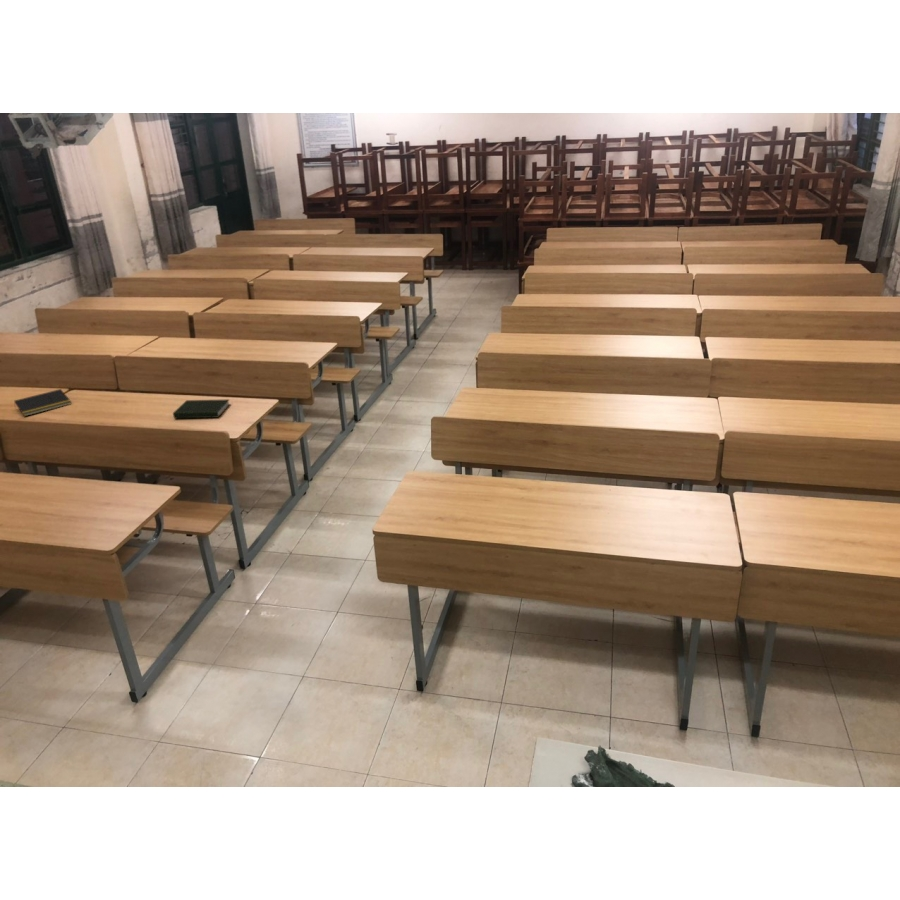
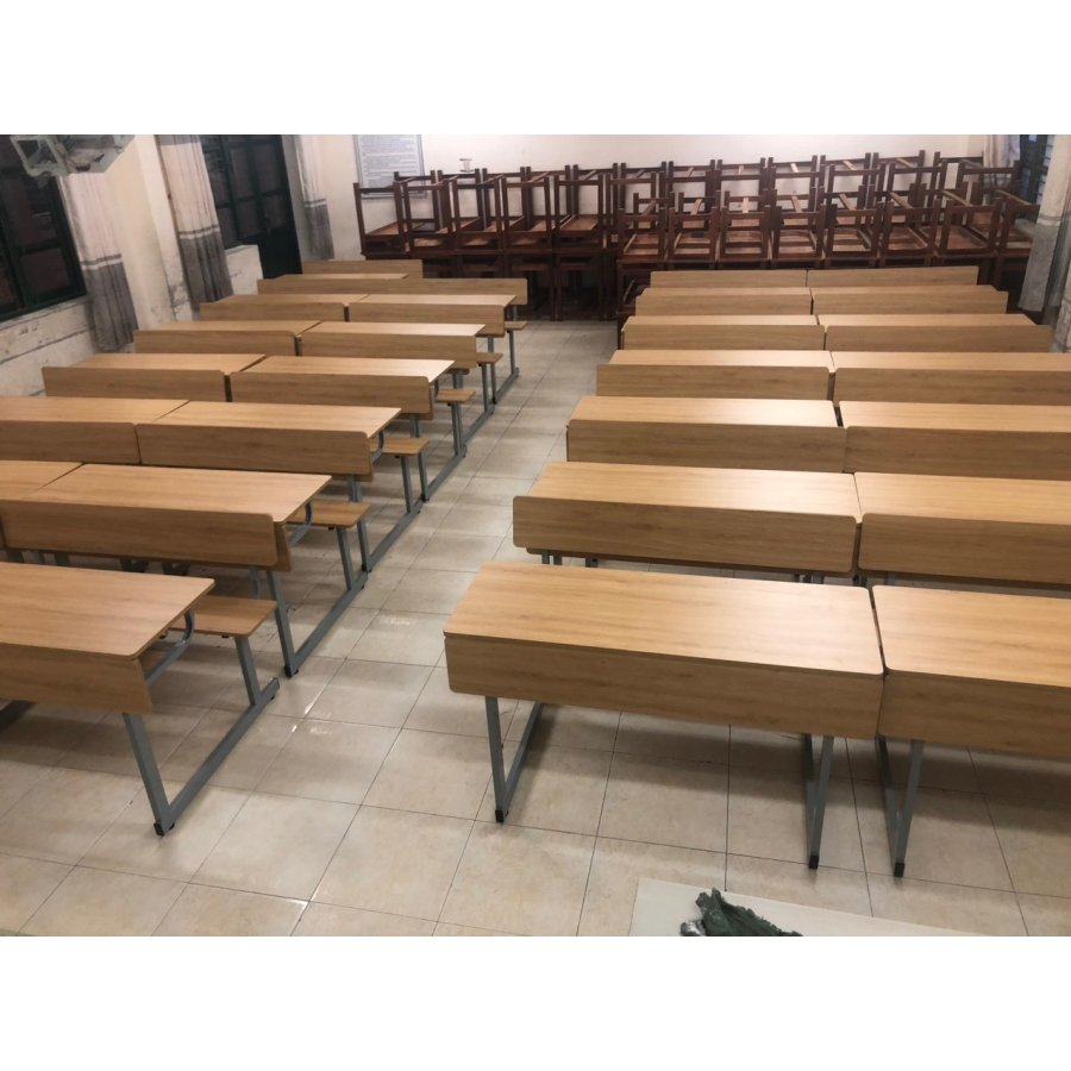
- notepad [13,388,73,417]
- book [172,398,231,420]
